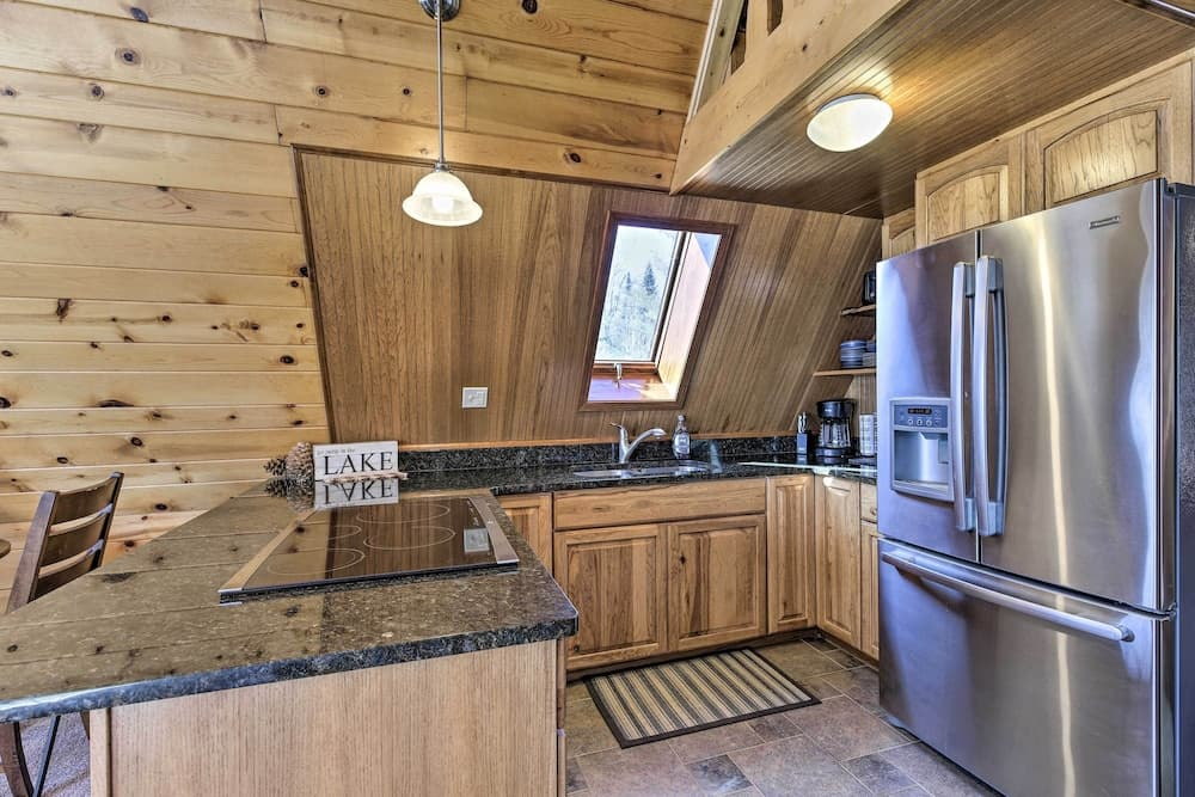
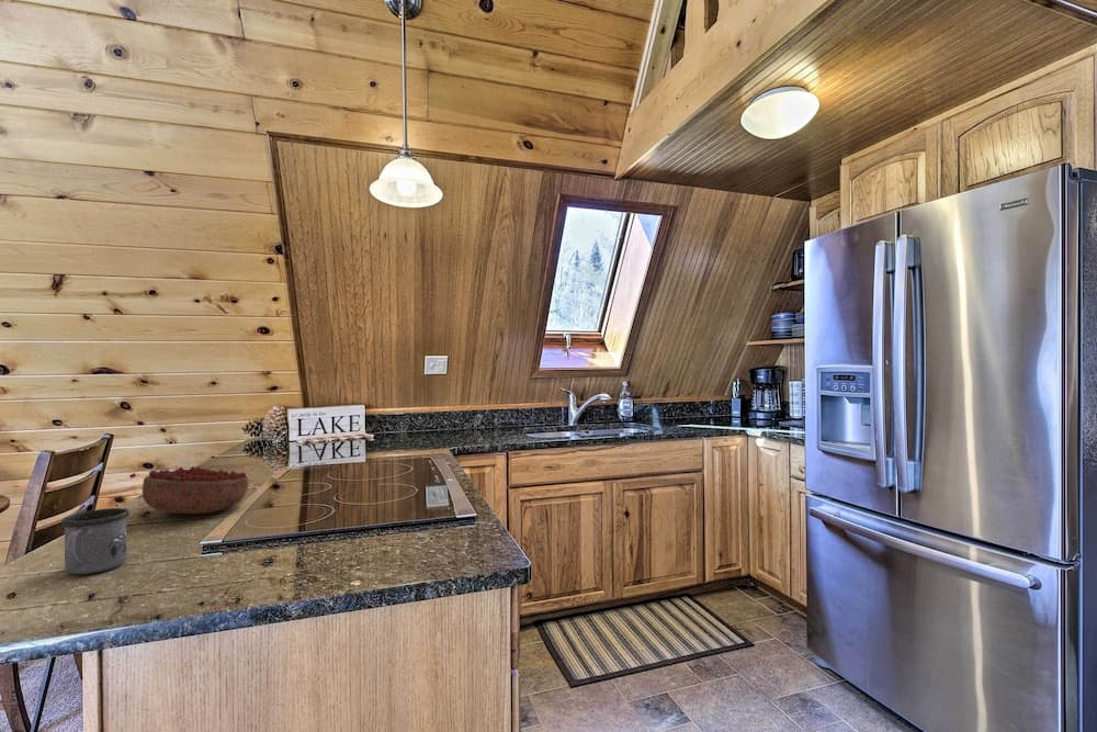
+ decorative bowl [142,465,250,515]
+ mug [60,507,131,575]
